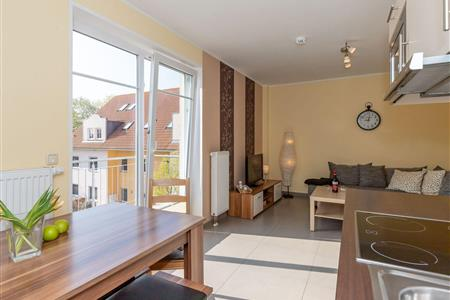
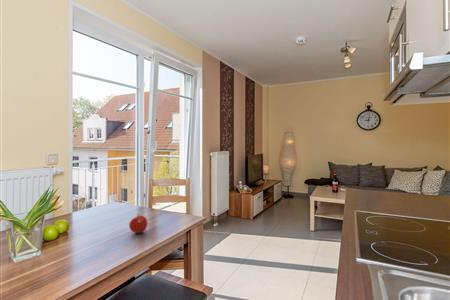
+ fruit [128,213,148,234]
